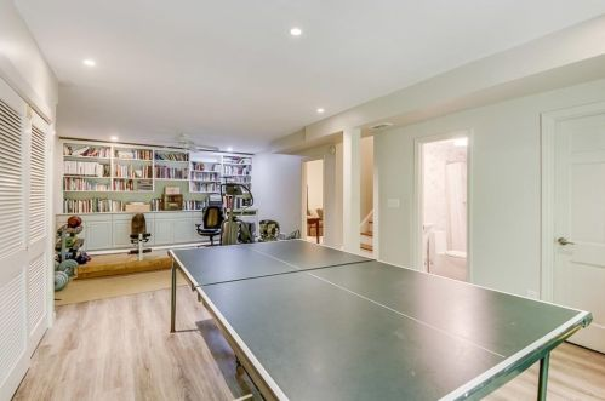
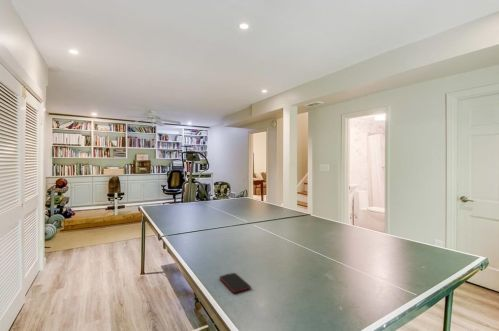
+ smartphone [218,272,252,294]
